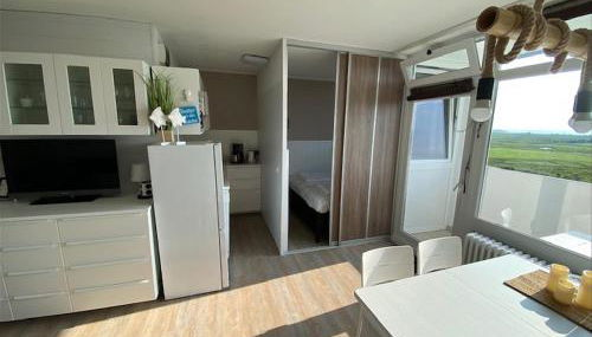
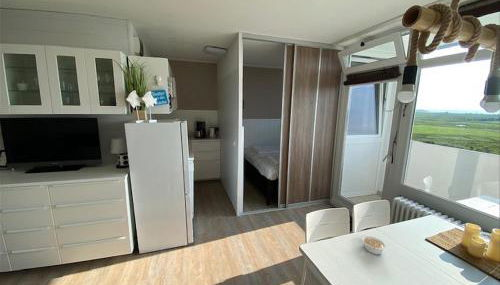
+ legume [360,234,388,256]
